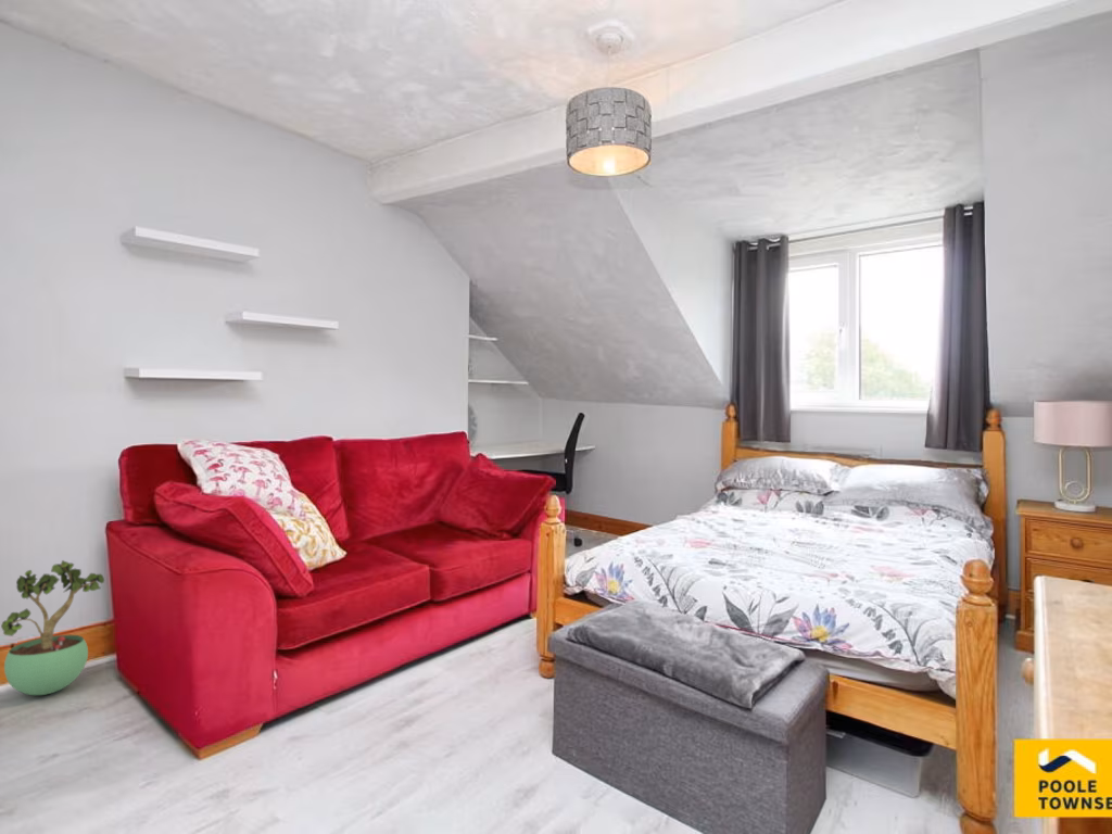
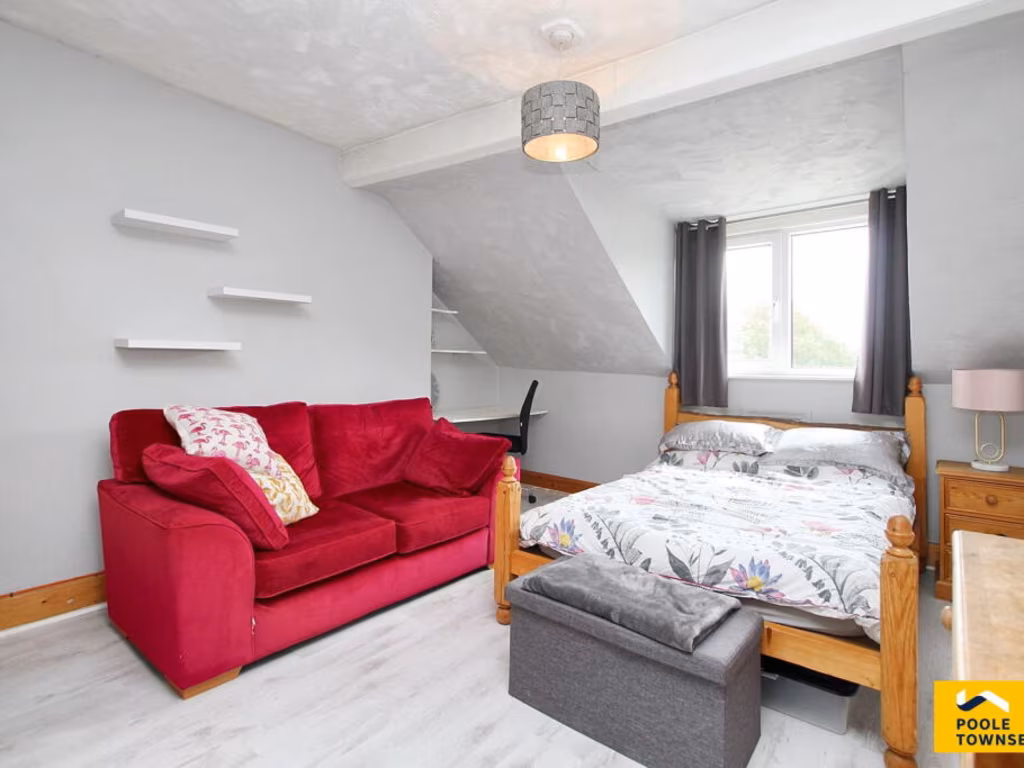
- potted plant [0,559,105,696]
